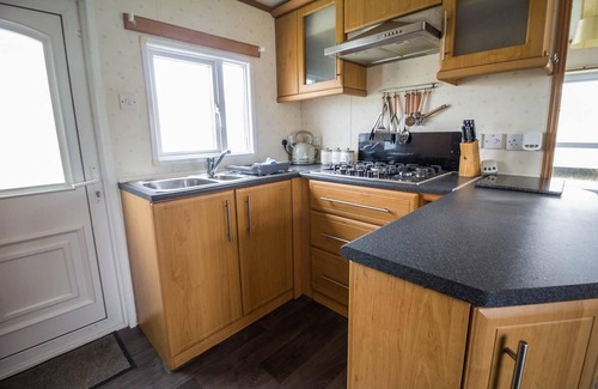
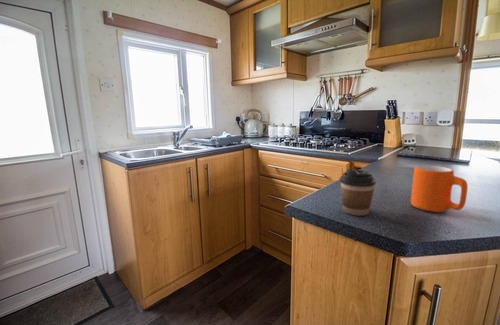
+ mug [410,164,469,213]
+ coffee cup [339,168,377,217]
